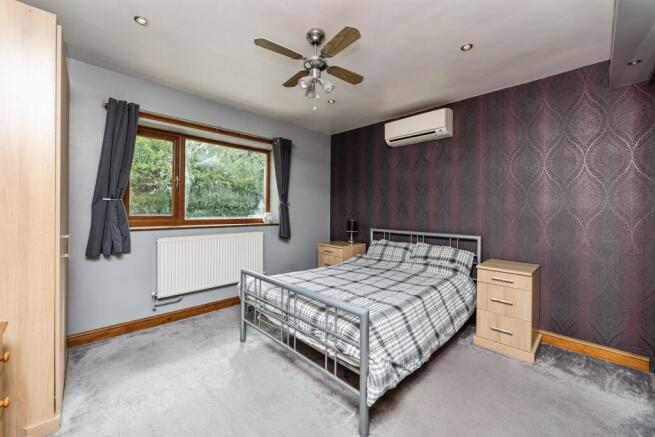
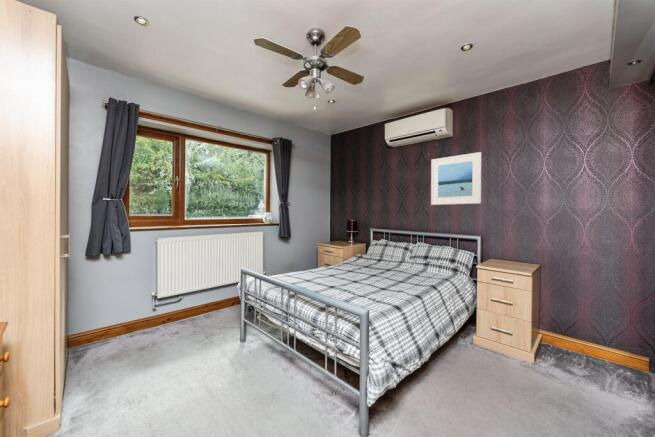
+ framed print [430,151,482,206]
